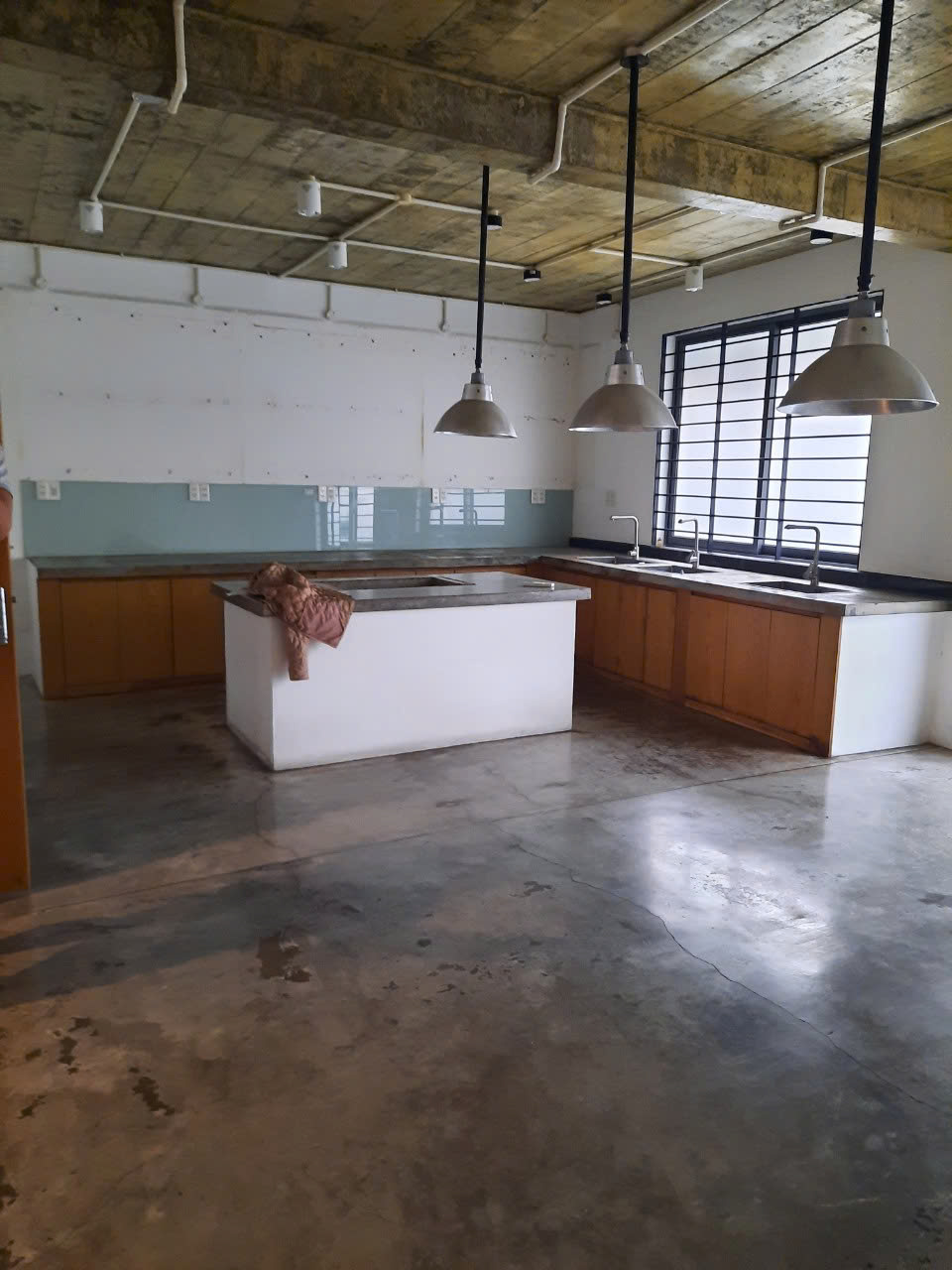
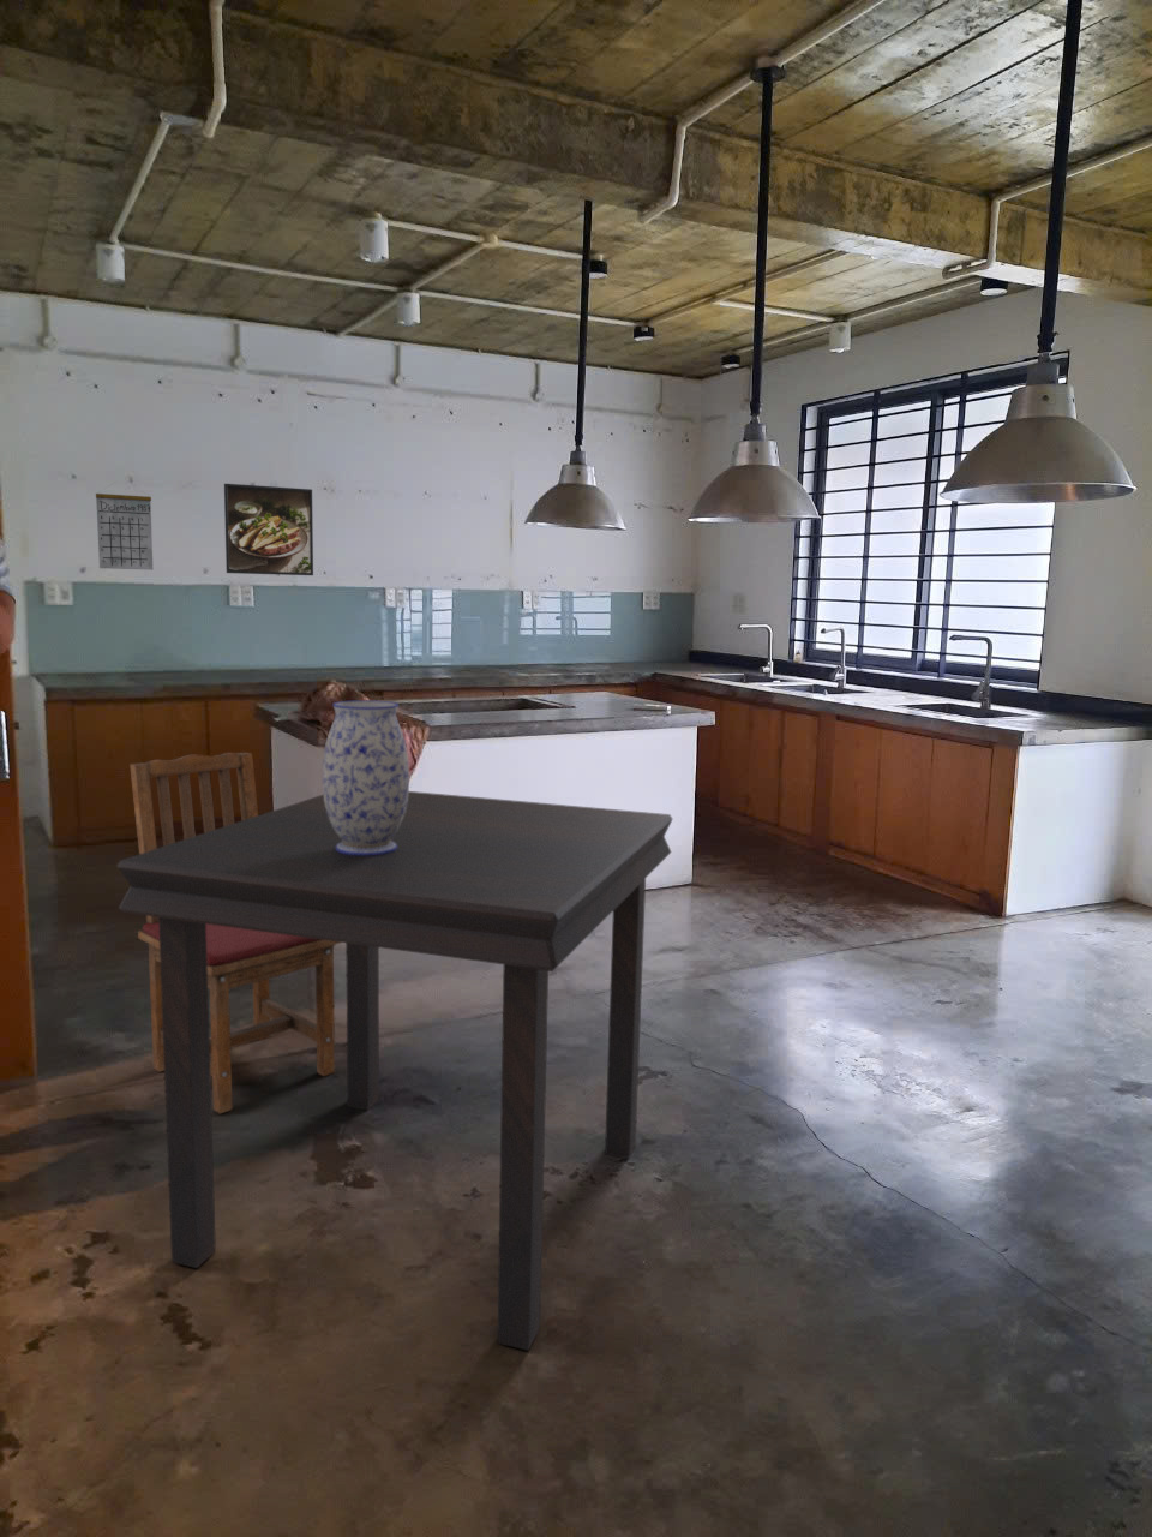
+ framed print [223,483,315,576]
+ dining table [116,790,674,1352]
+ vase [322,698,410,854]
+ dining chair [128,752,341,1116]
+ calendar [94,480,154,570]
